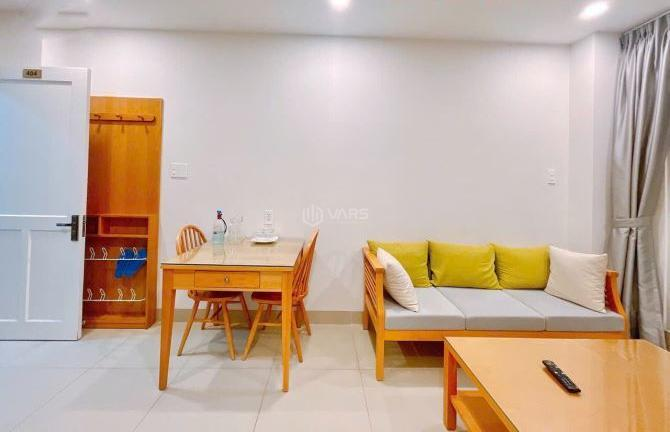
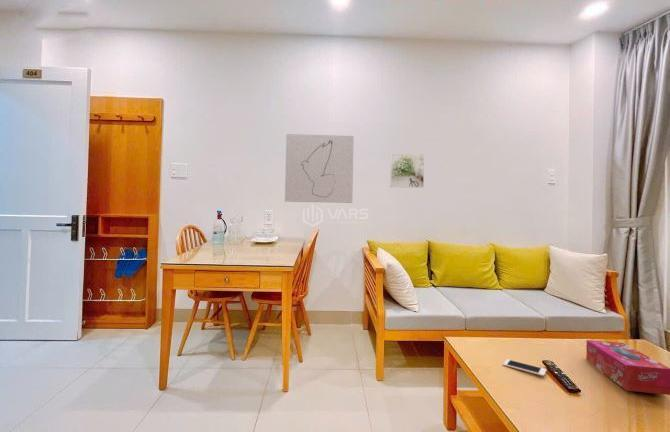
+ wall art [284,133,355,204]
+ tissue box [586,339,670,396]
+ cell phone [502,358,548,377]
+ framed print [389,153,425,189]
